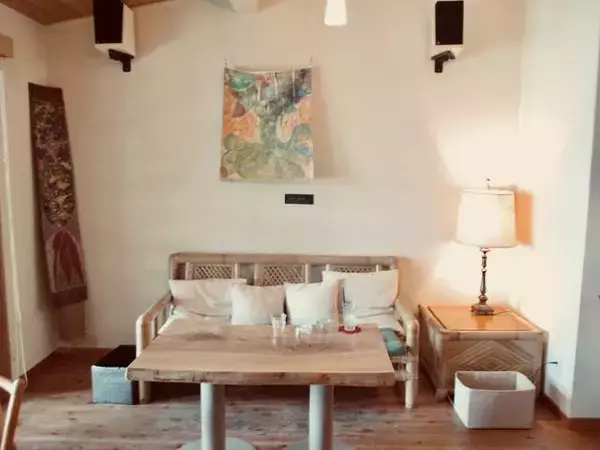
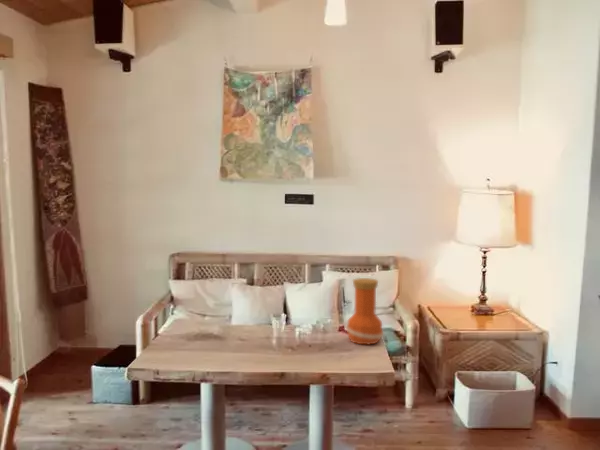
+ vase [345,277,384,345]
